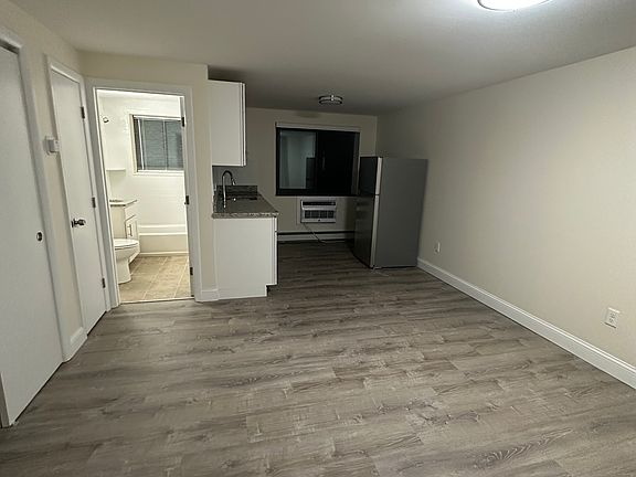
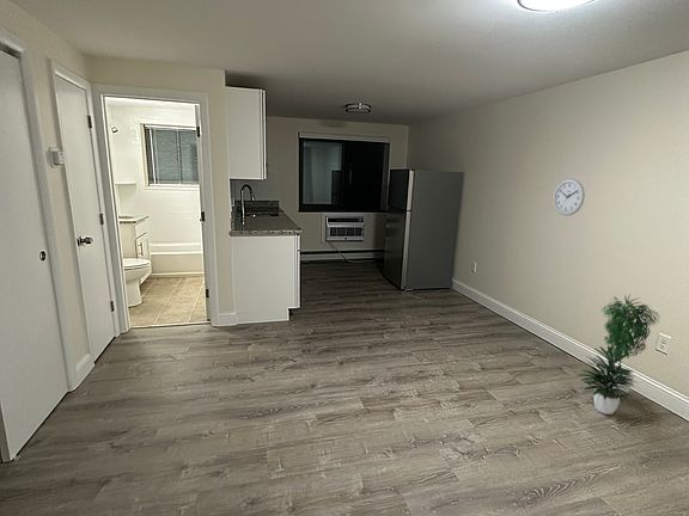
+ wall clock [553,178,586,216]
+ potted plant [577,293,661,416]
